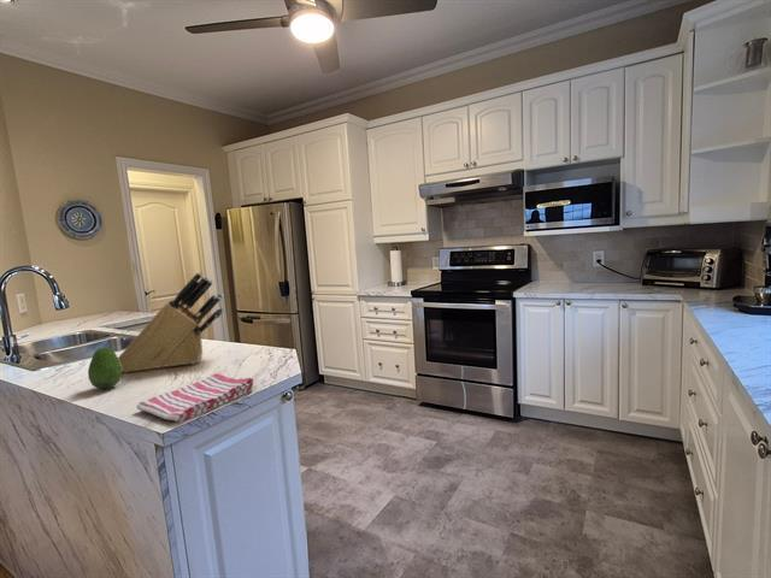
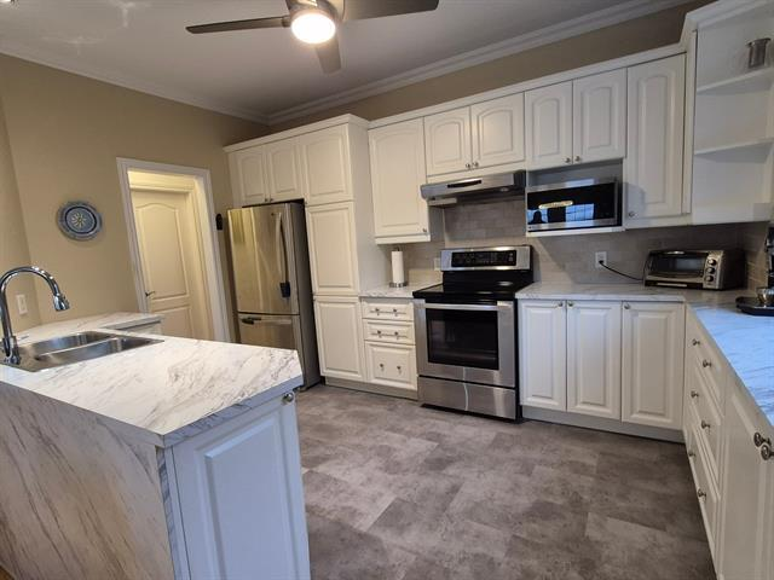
- fruit [87,347,123,390]
- knife block [117,271,224,374]
- dish towel [136,372,255,424]
